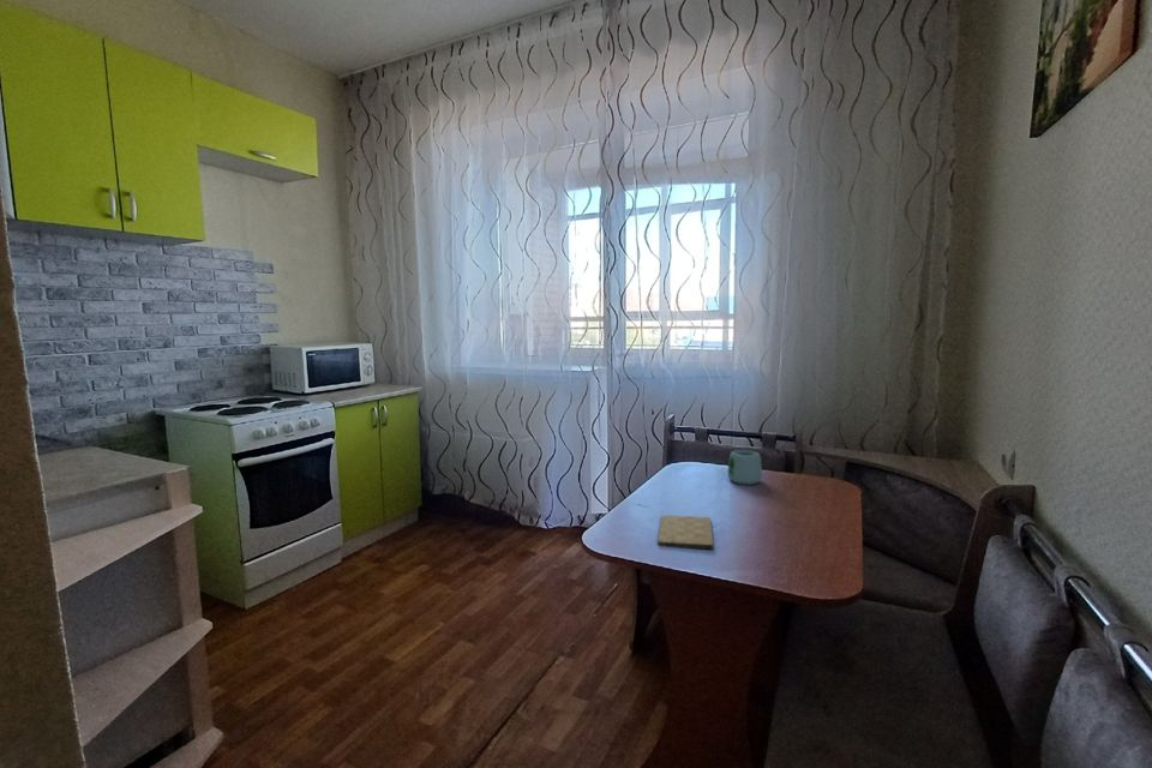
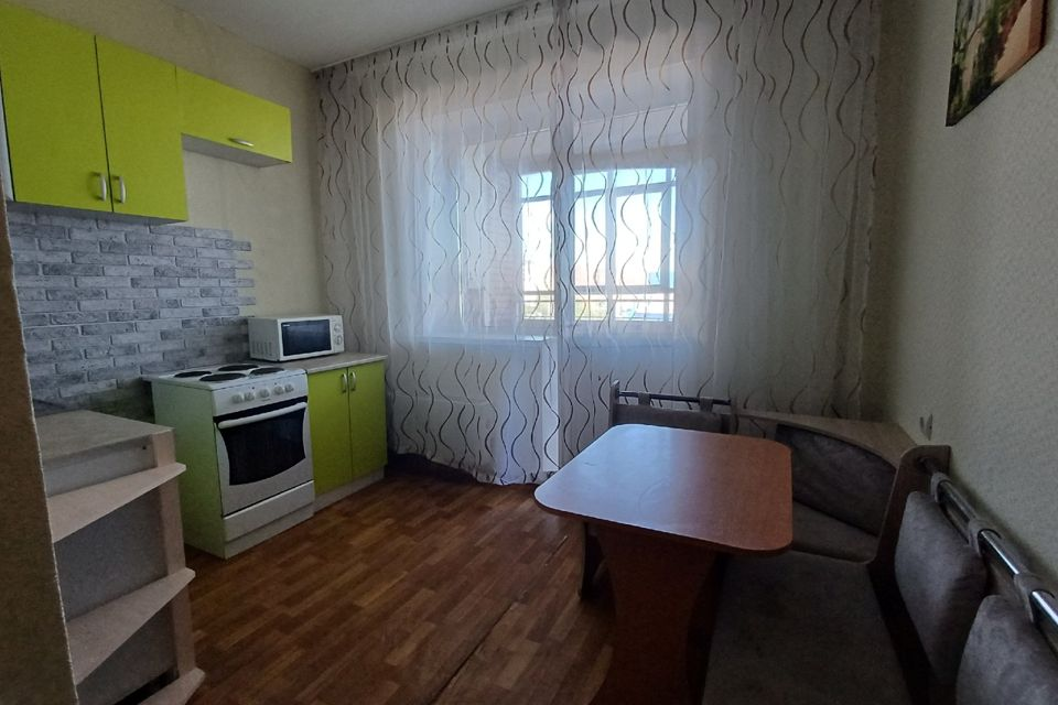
- mug [727,449,763,486]
- cutting board [656,514,715,551]
